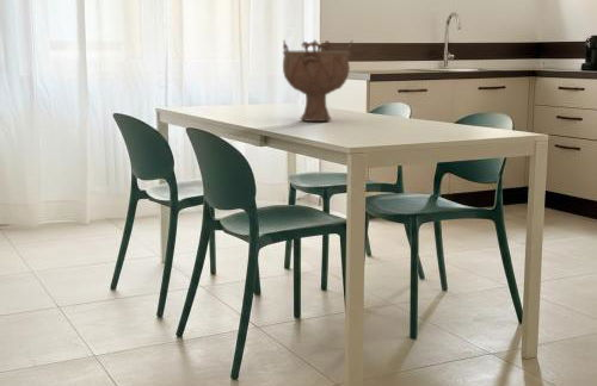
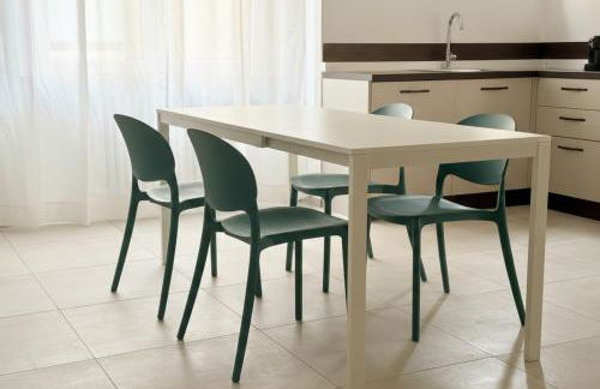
- decorative bowl [282,38,353,123]
